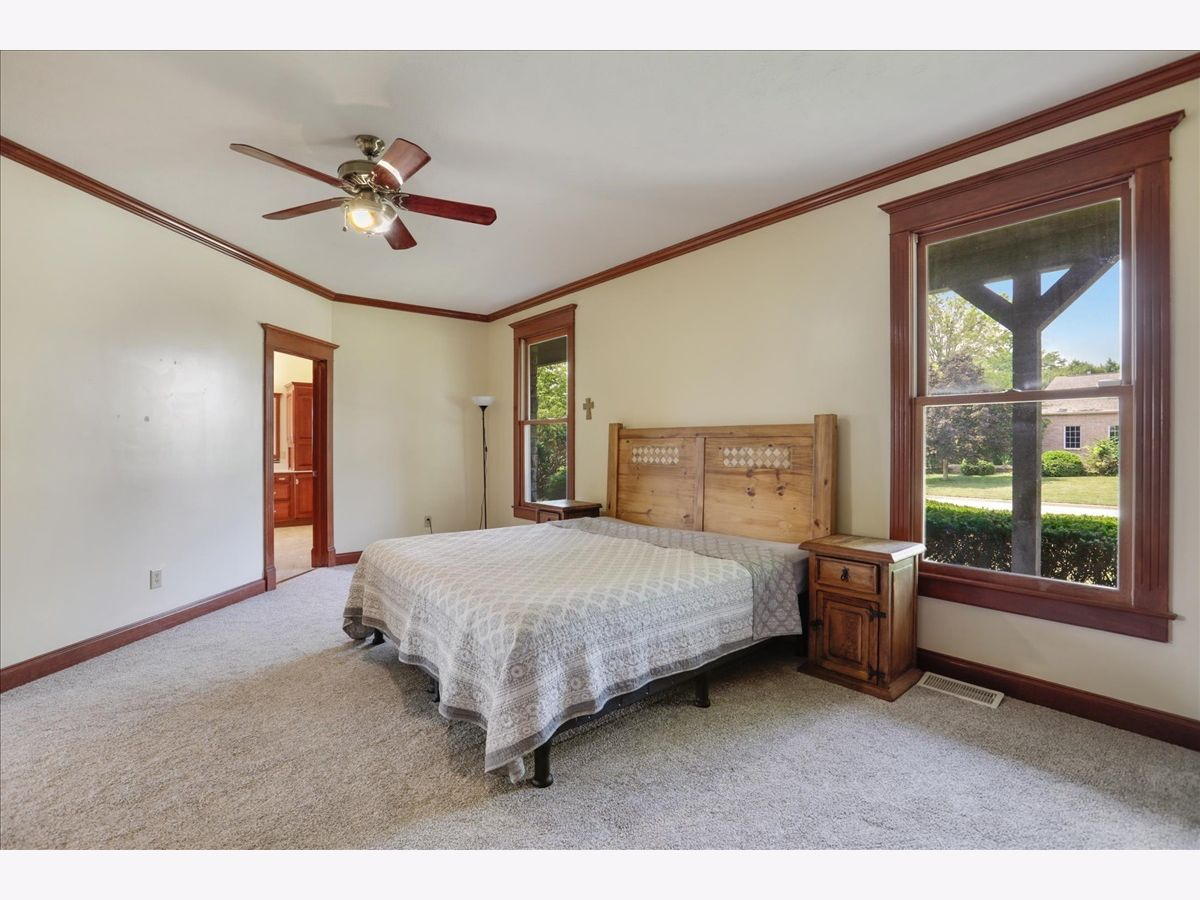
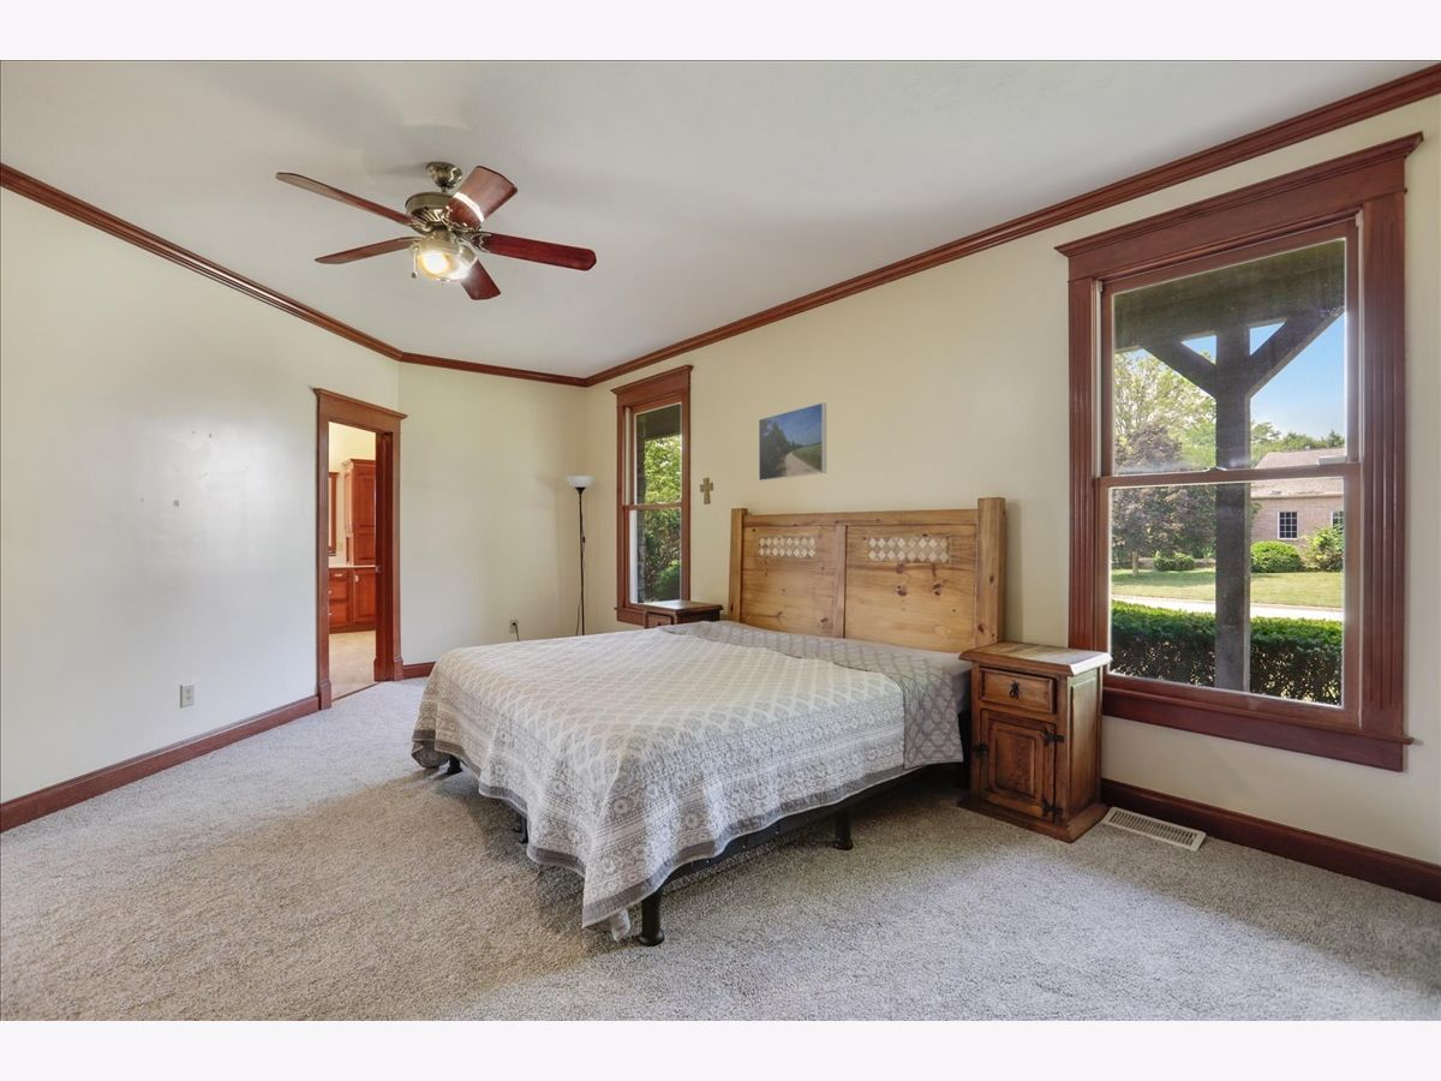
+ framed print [758,401,827,482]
